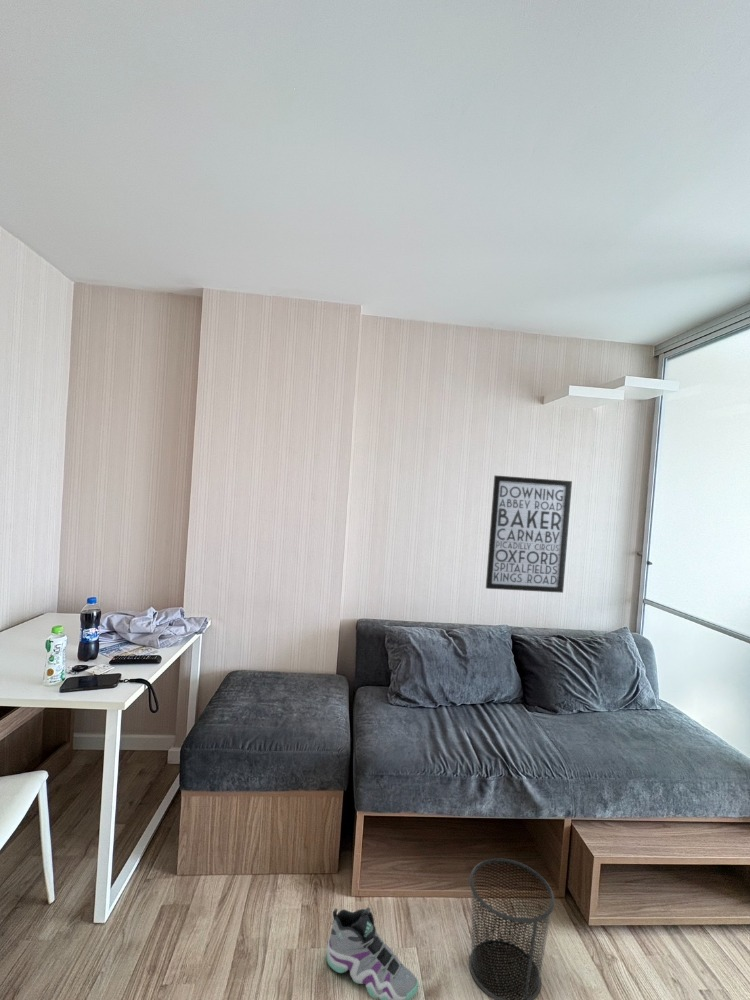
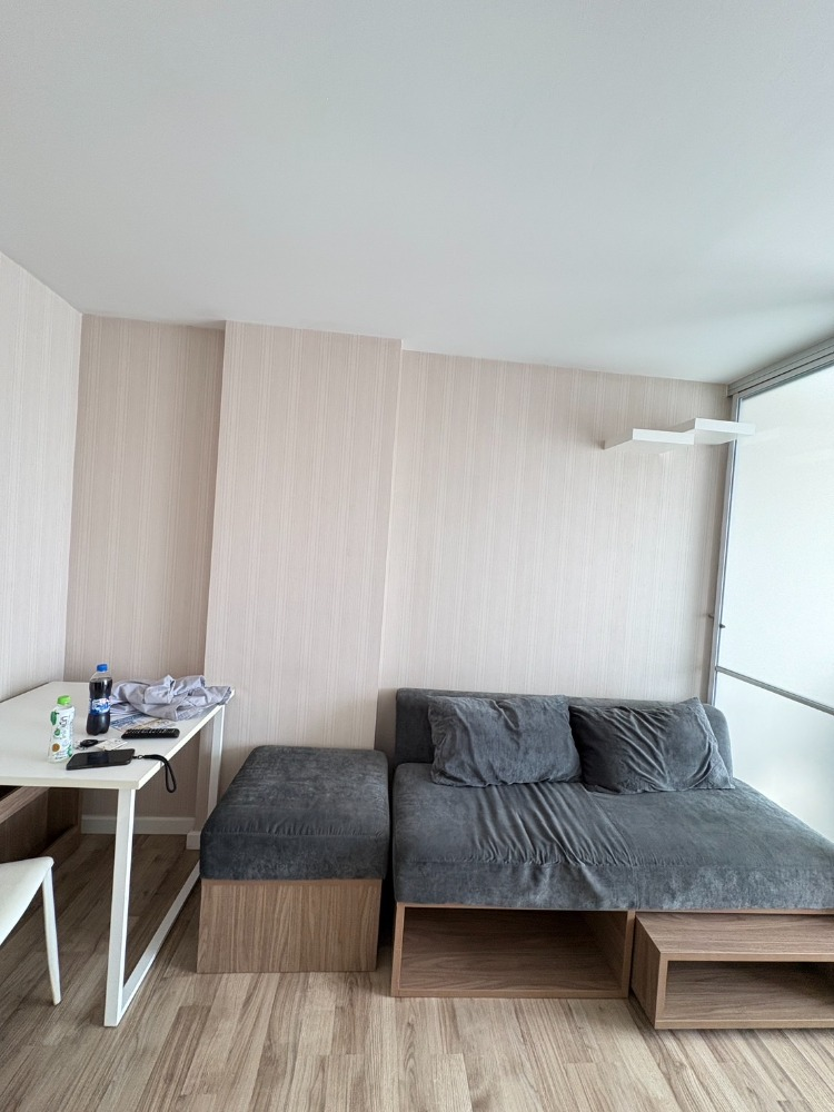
- sneaker [326,907,419,1000]
- waste bin [468,857,556,1000]
- wall art [485,474,573,594]
